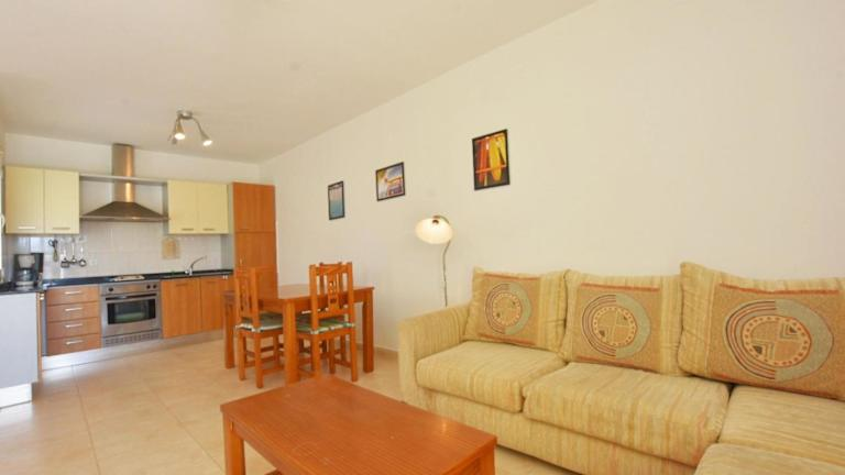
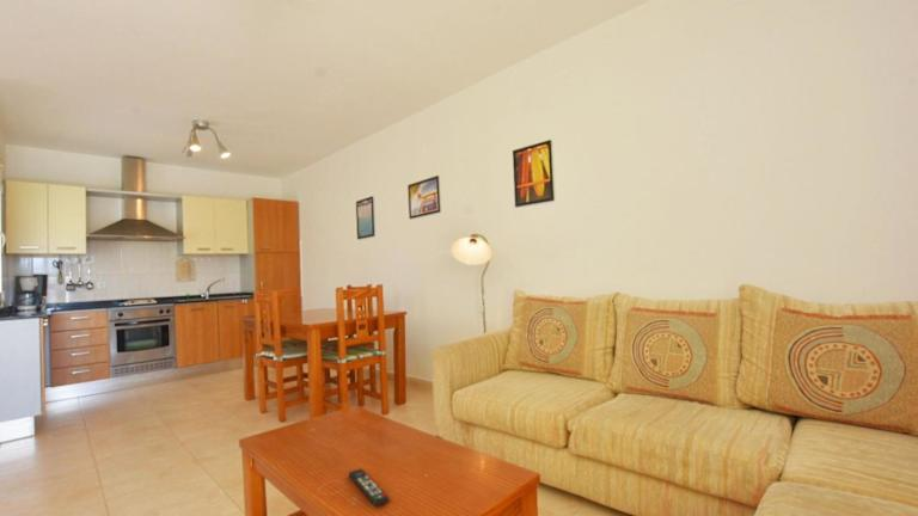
+ remote control [348,467,390,508]
